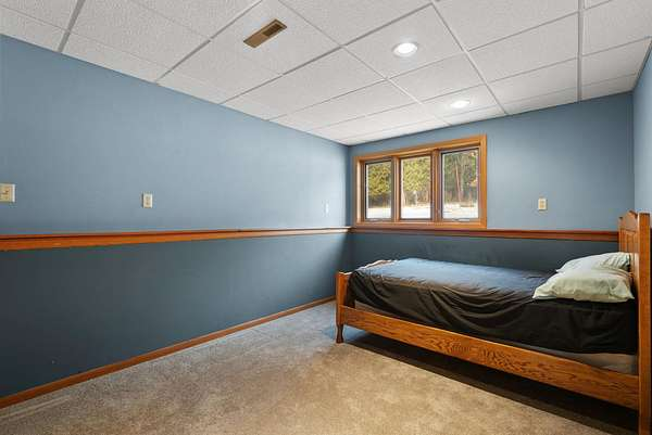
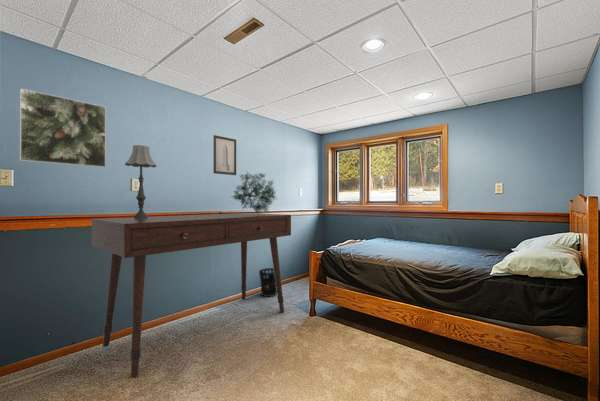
+ wall art [213,134,237,176]
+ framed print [19,87,107,168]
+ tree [231,171,279,214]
+ wastebasket [258,267,278,298]
+ desk [91,212,292,379]
+ table lamp [124,144,158,219]
